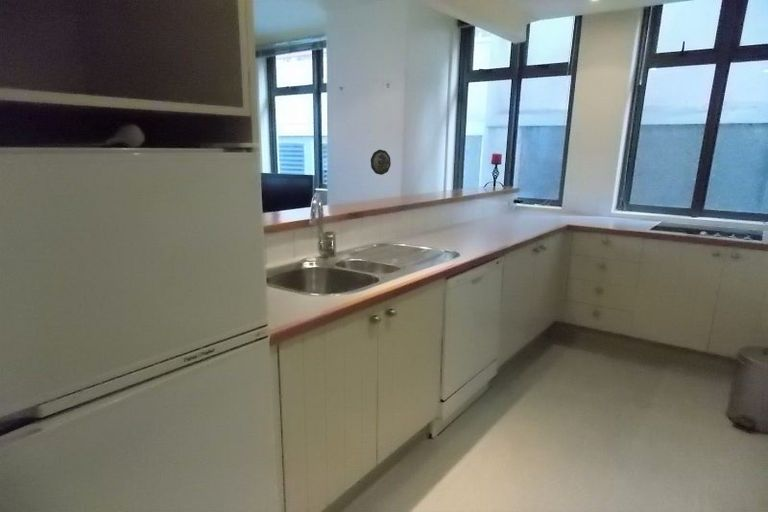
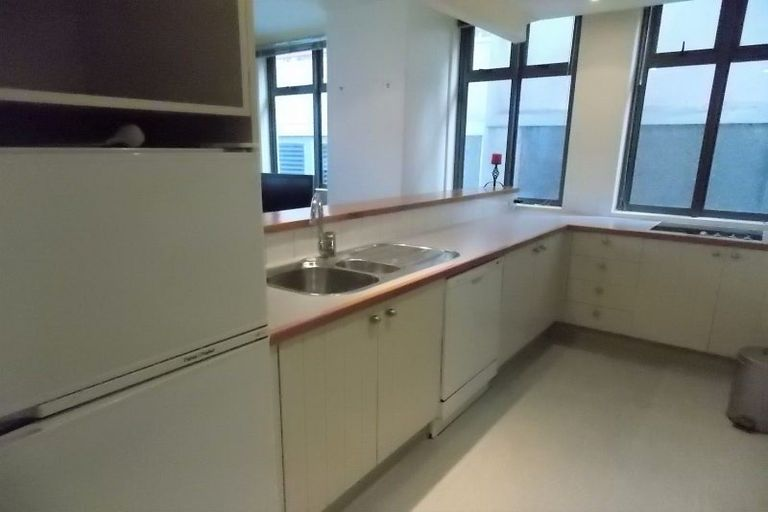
- decorative plate [370,149,392,176]
